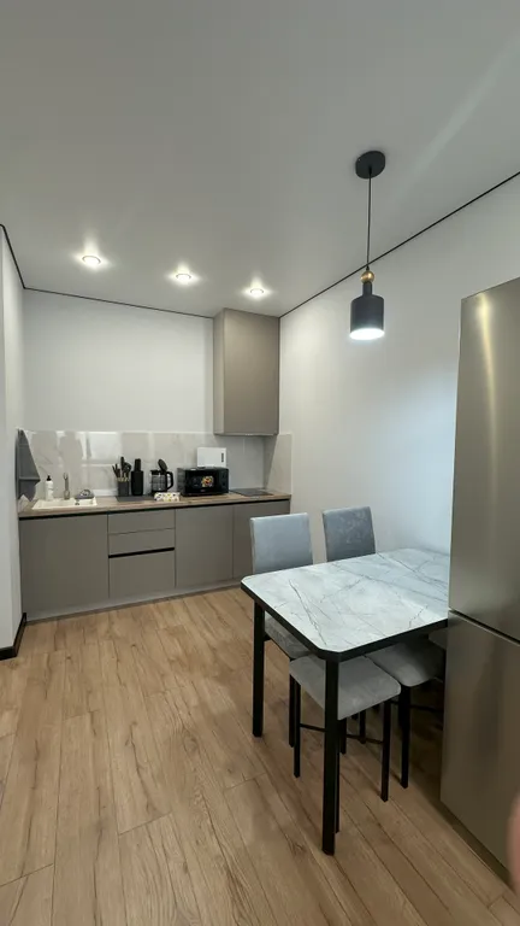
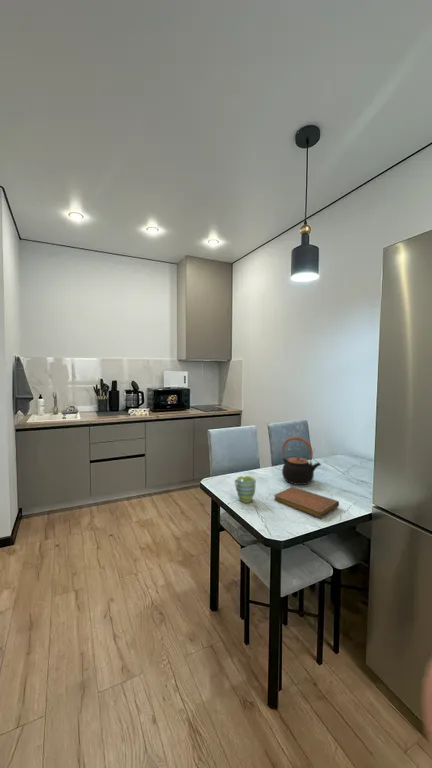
+ teapot [281,436,322,486]
+ mug [234,475,257,504]
+ notebook [273,486,340,519]
